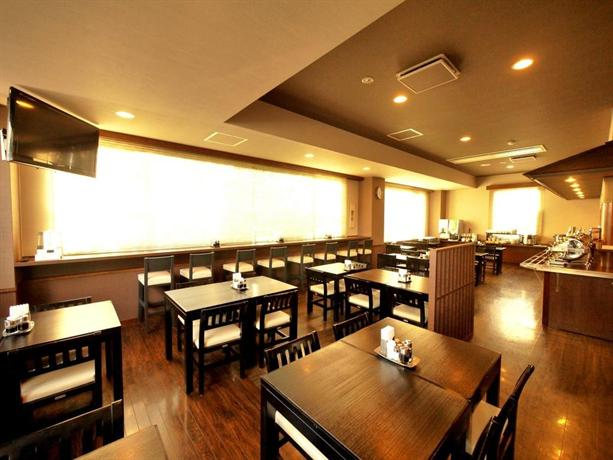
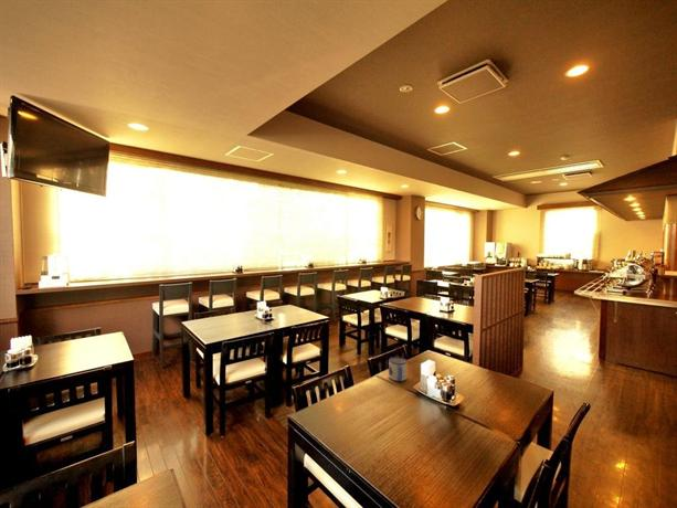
+ mug [388,356,408,383]
